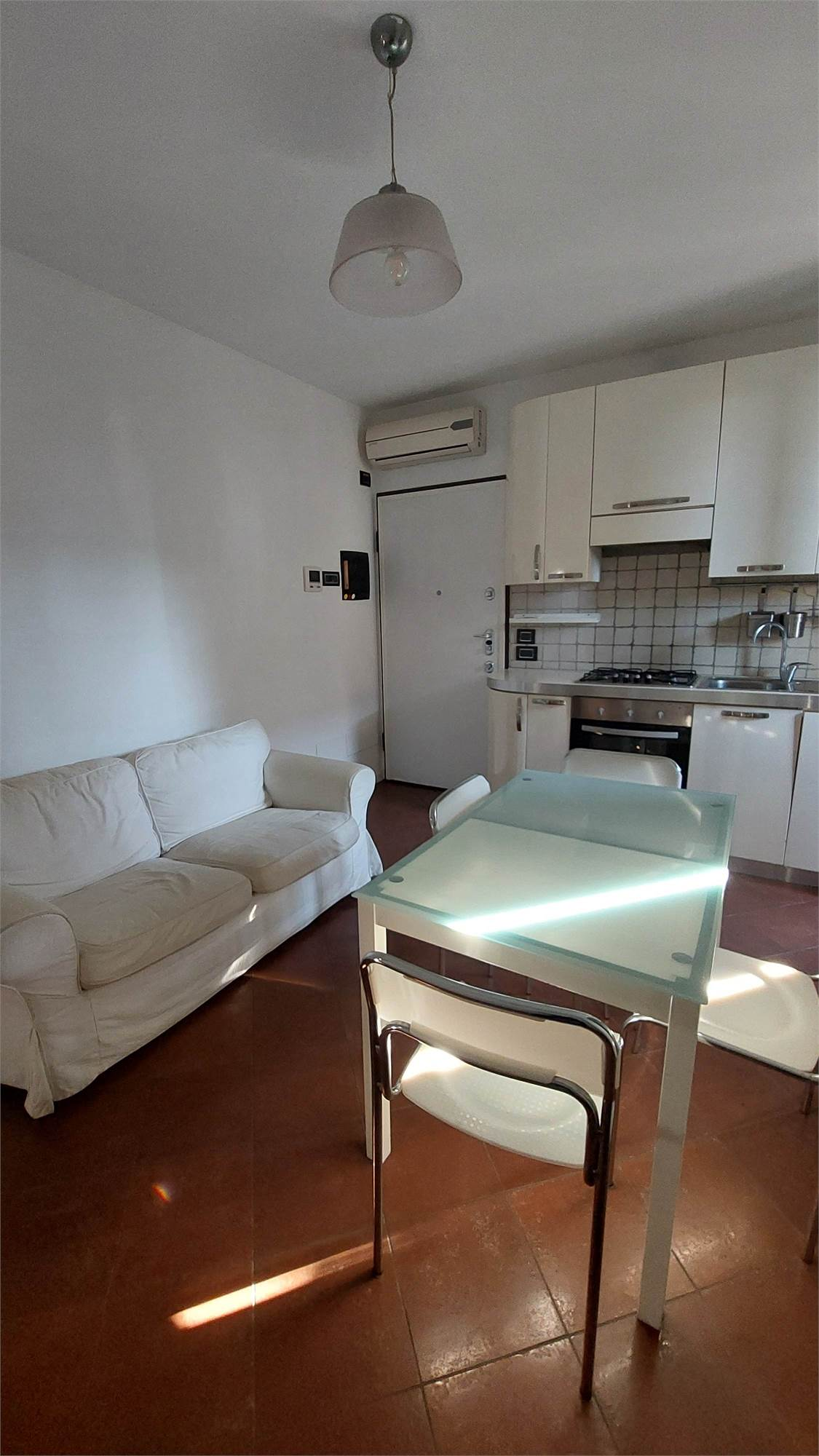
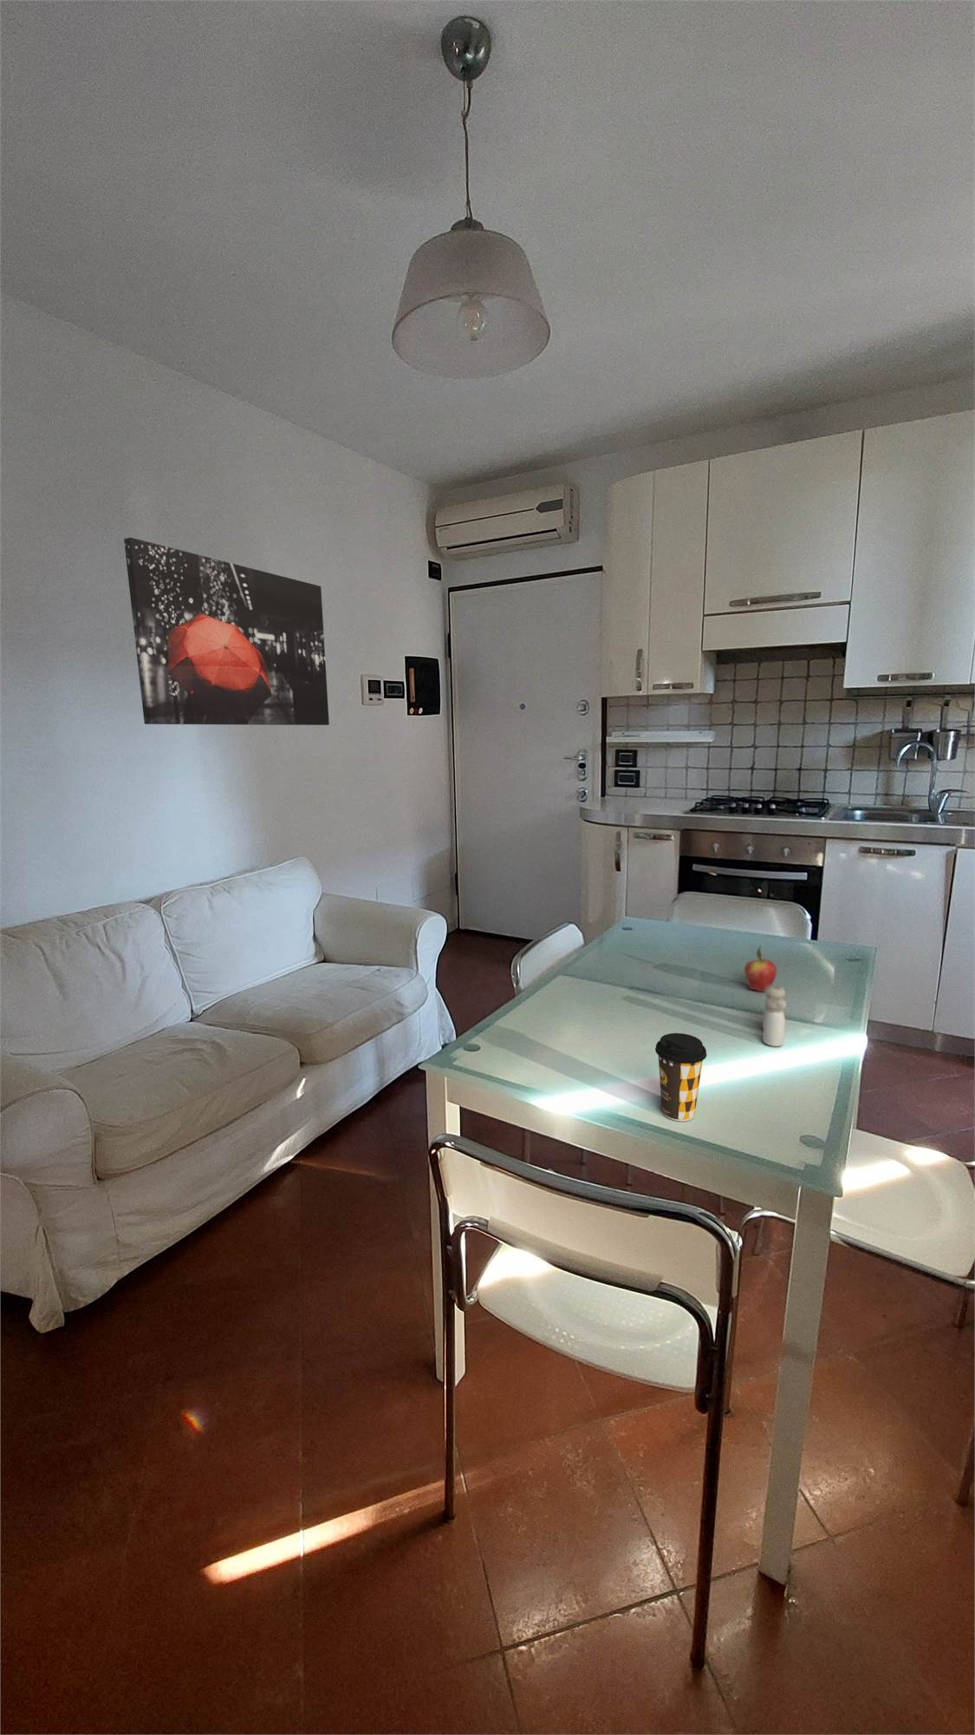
+ wall art [123,537,330,726]
+ fruit [744,945,777,993]
+ salt and pepper shaker [762,984,787,1047]
+ coffee cup [655,1032,707,1121]
